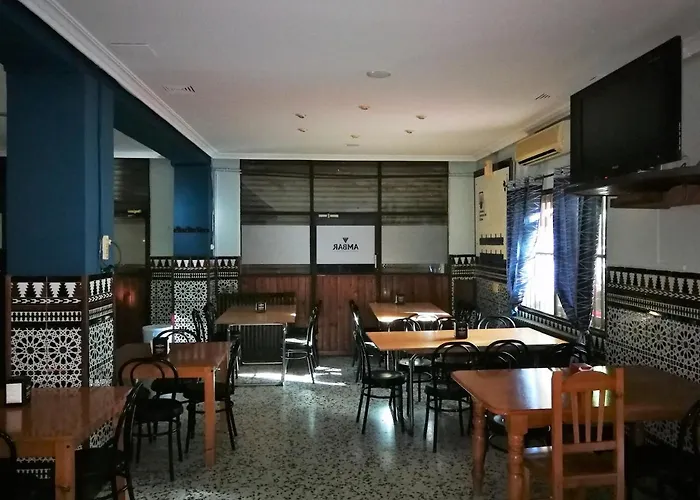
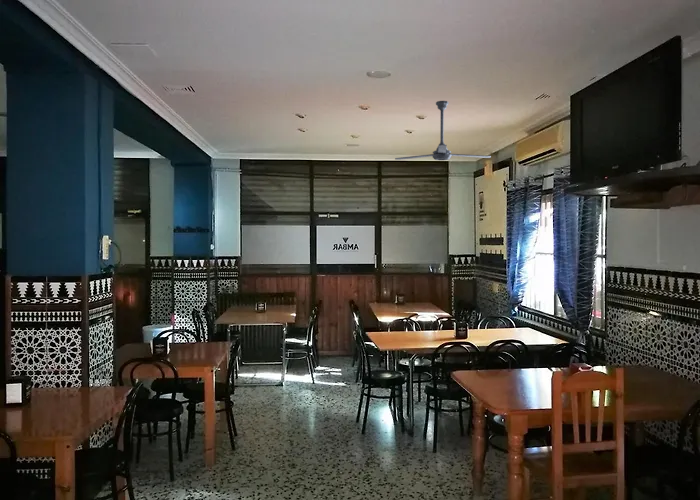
+ ceiling fan [394,100,492,161]
